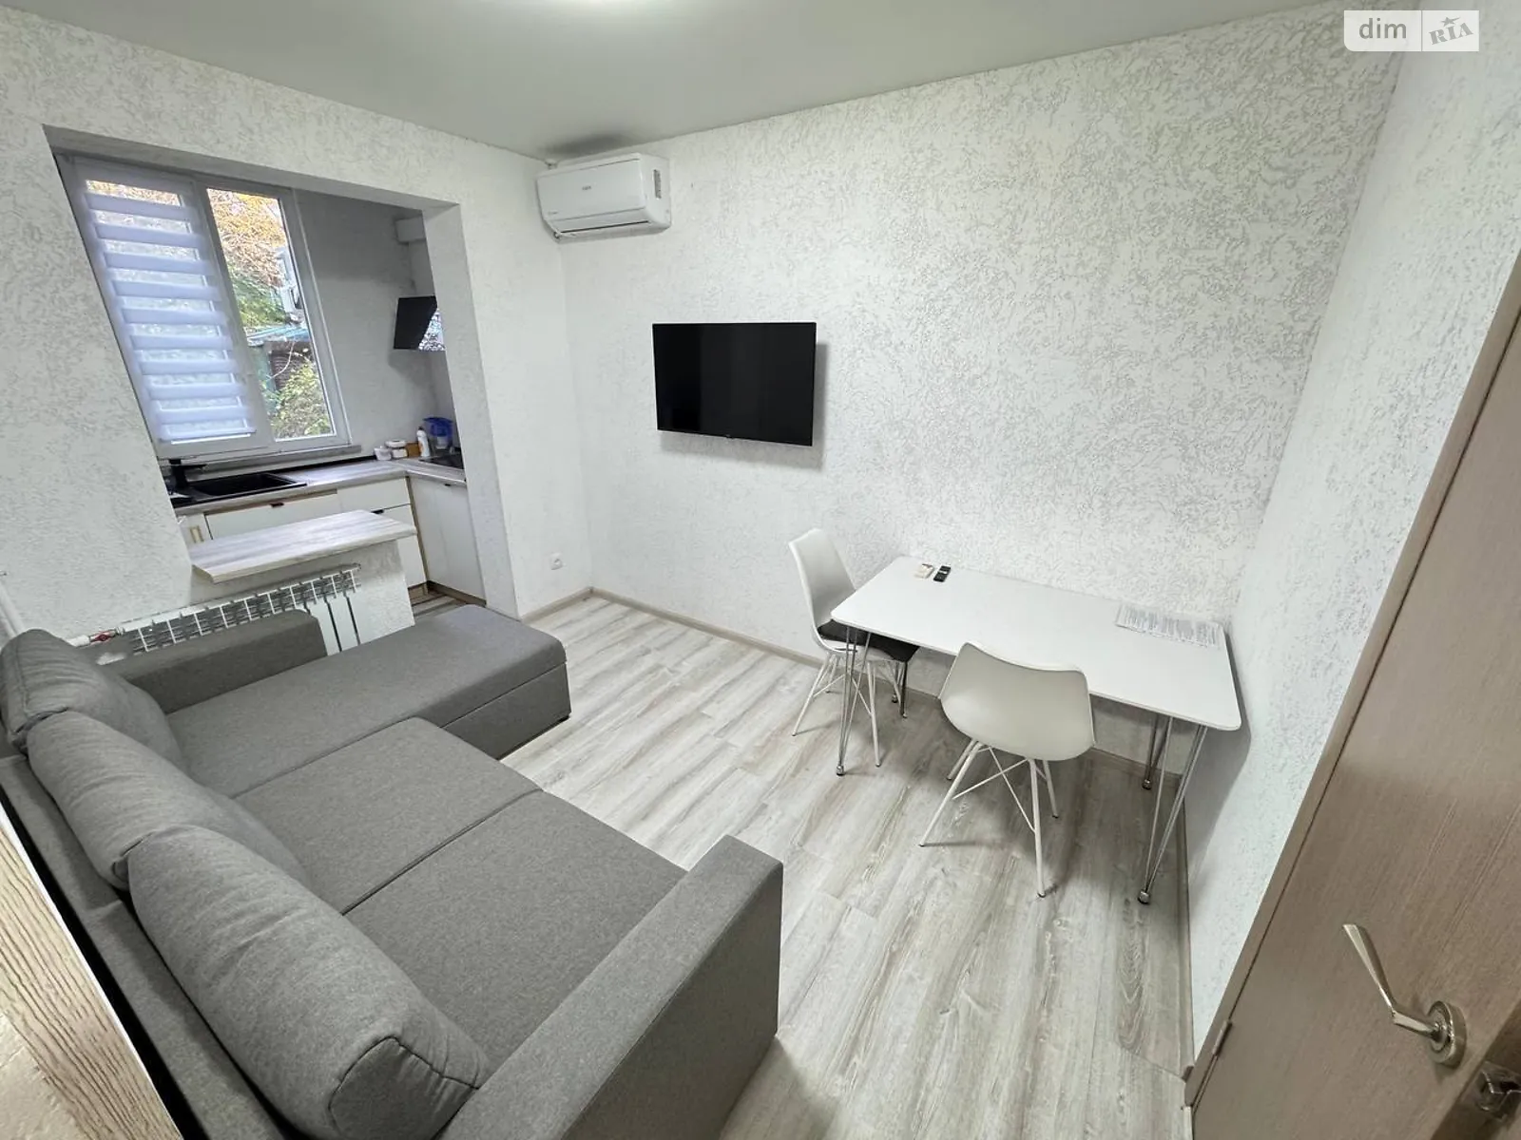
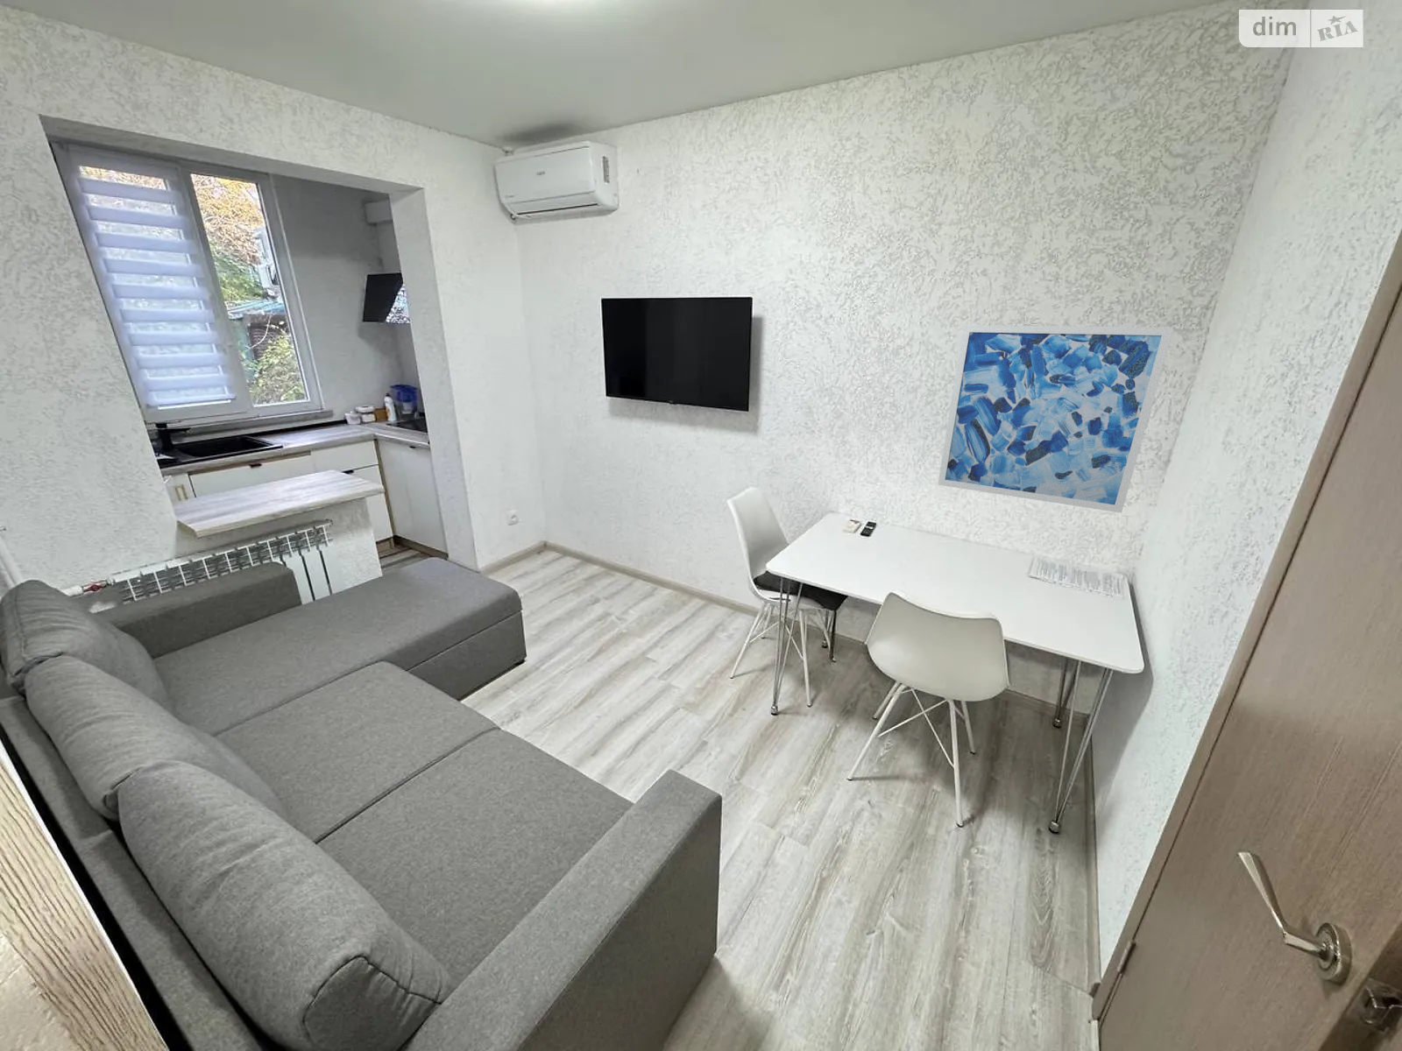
+ wall art [937,325,1175,514]
